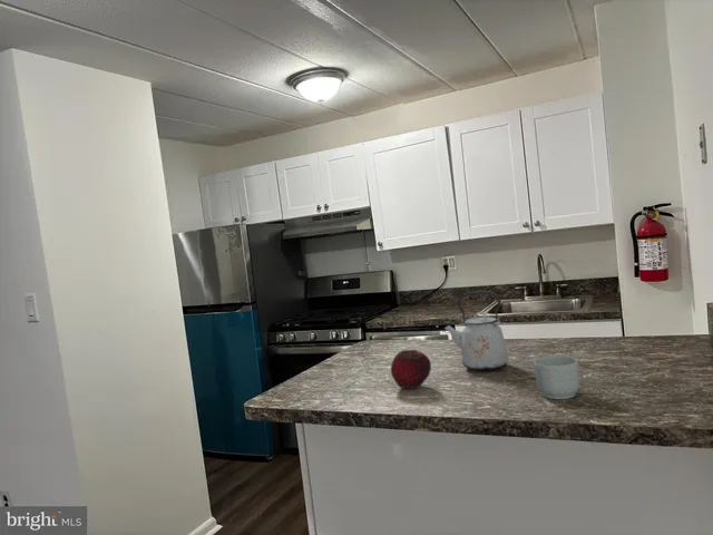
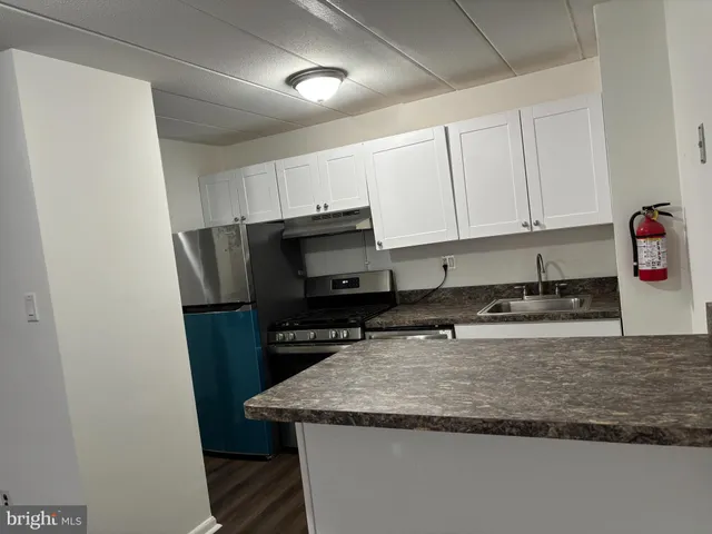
- mug [533,354,580,400]
- fruit [390,349,432,390]
- kettle [442,290,509,371]
